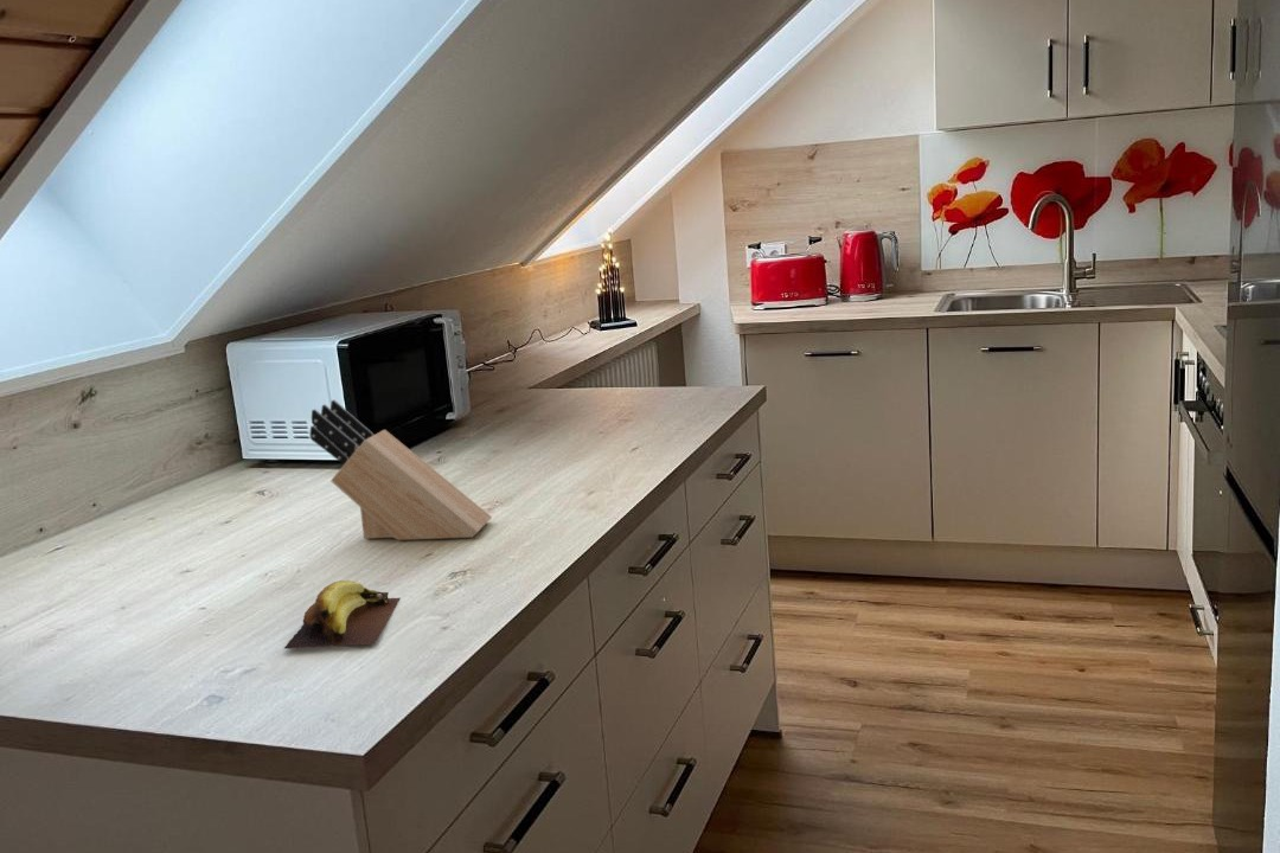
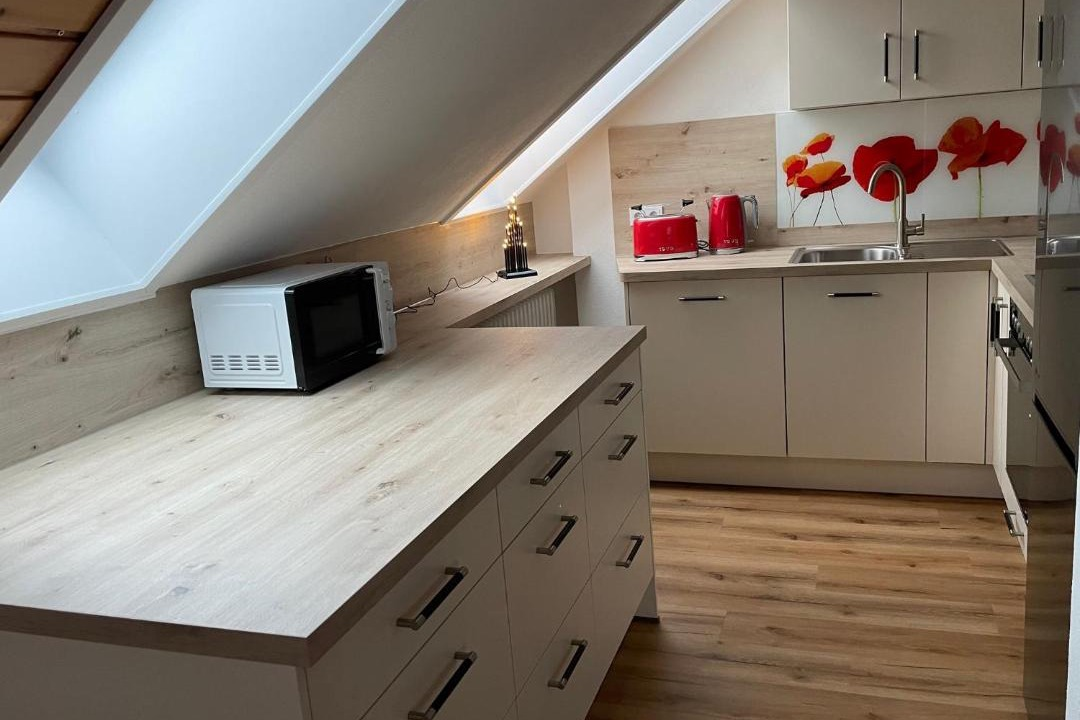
- banana [283,579,401,650]
- knife block [308,399,493,541]
